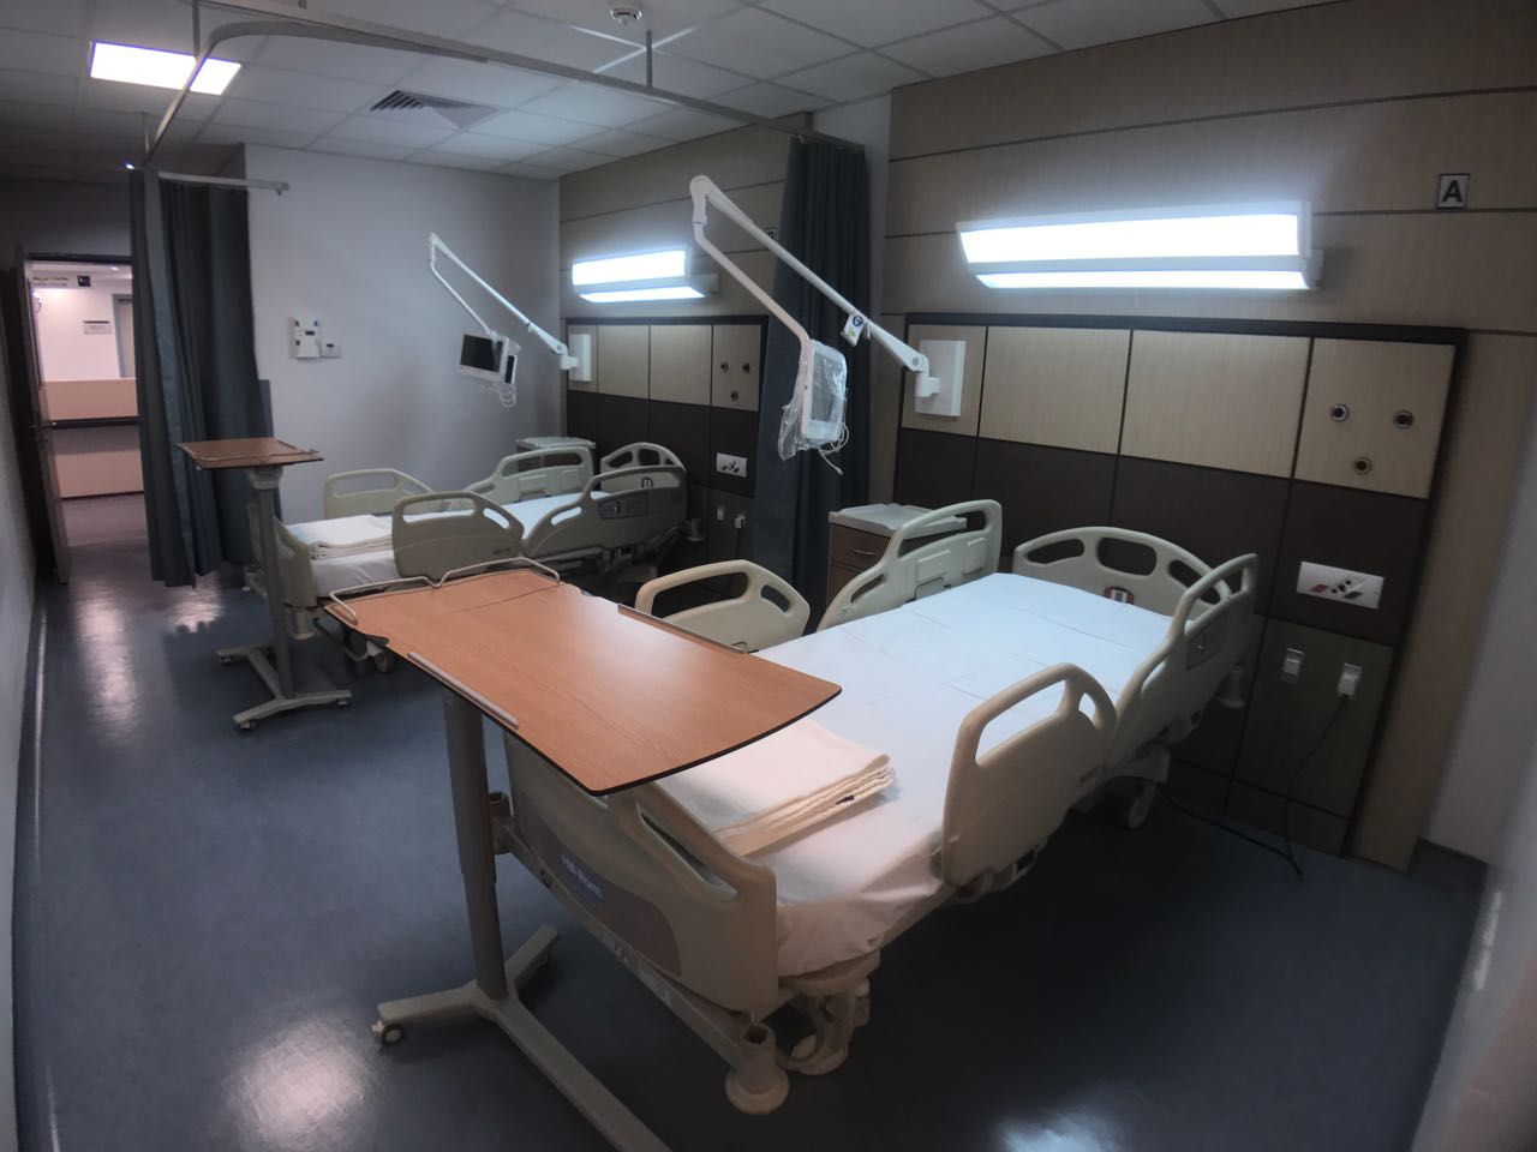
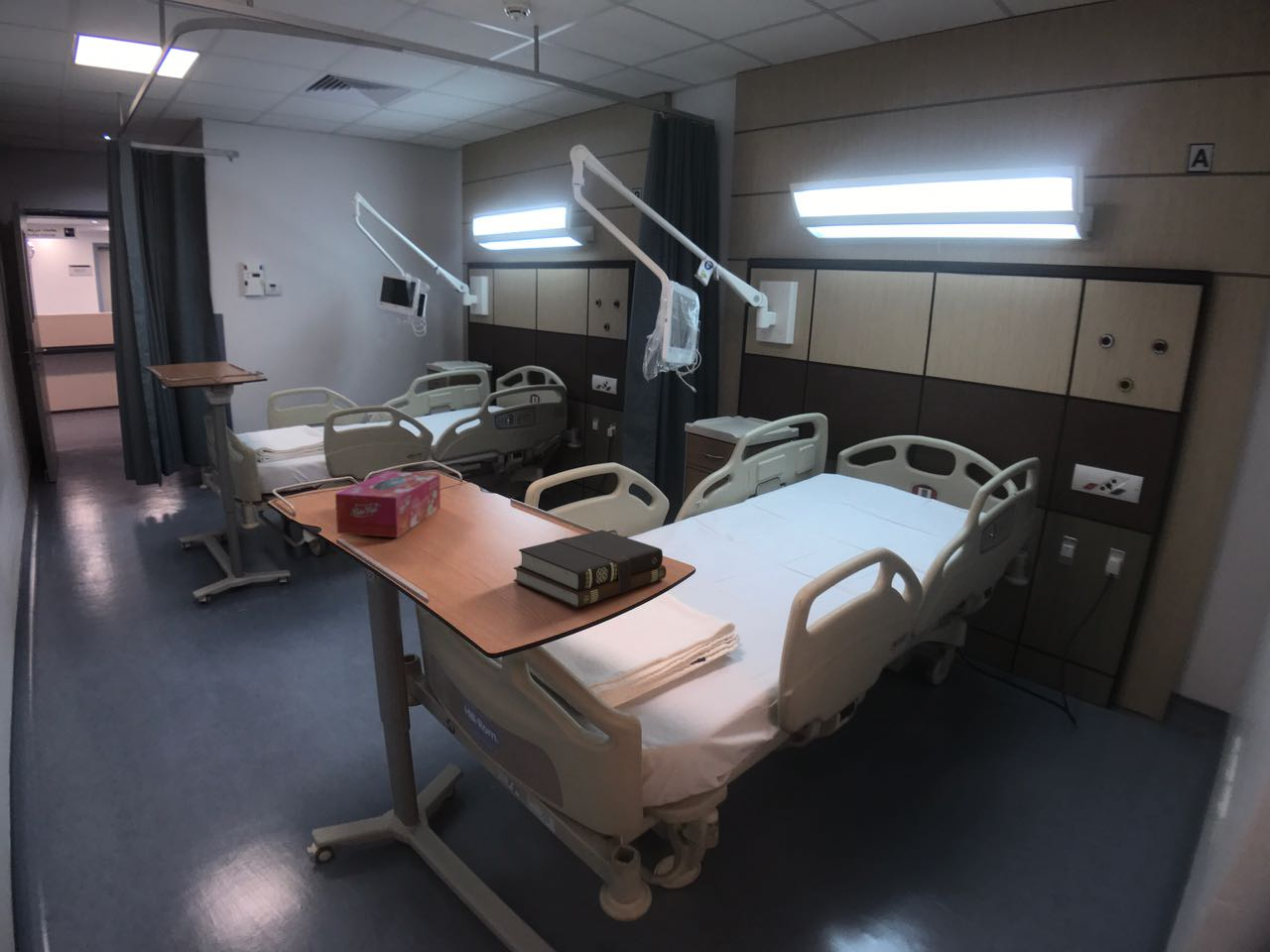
+ bible [513,530,667,609]
+ tissue box [334,470,442,538]
